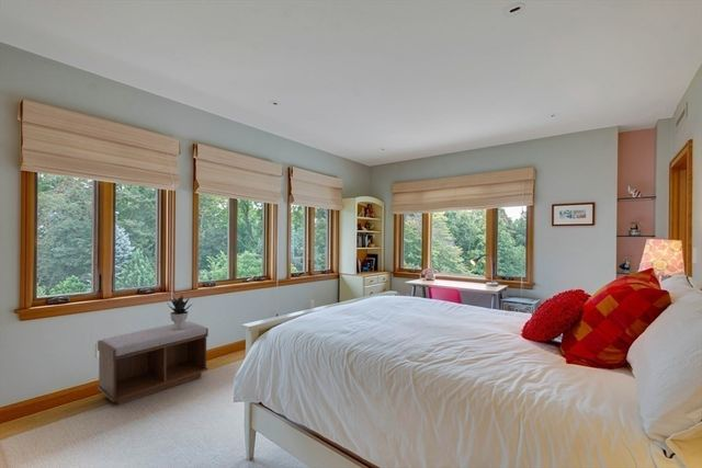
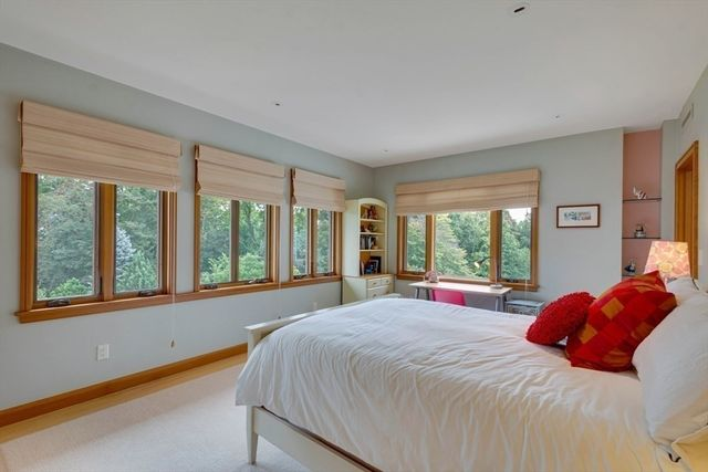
- bench [97,320,210,406]
- potted plant [166,294,194,330]
